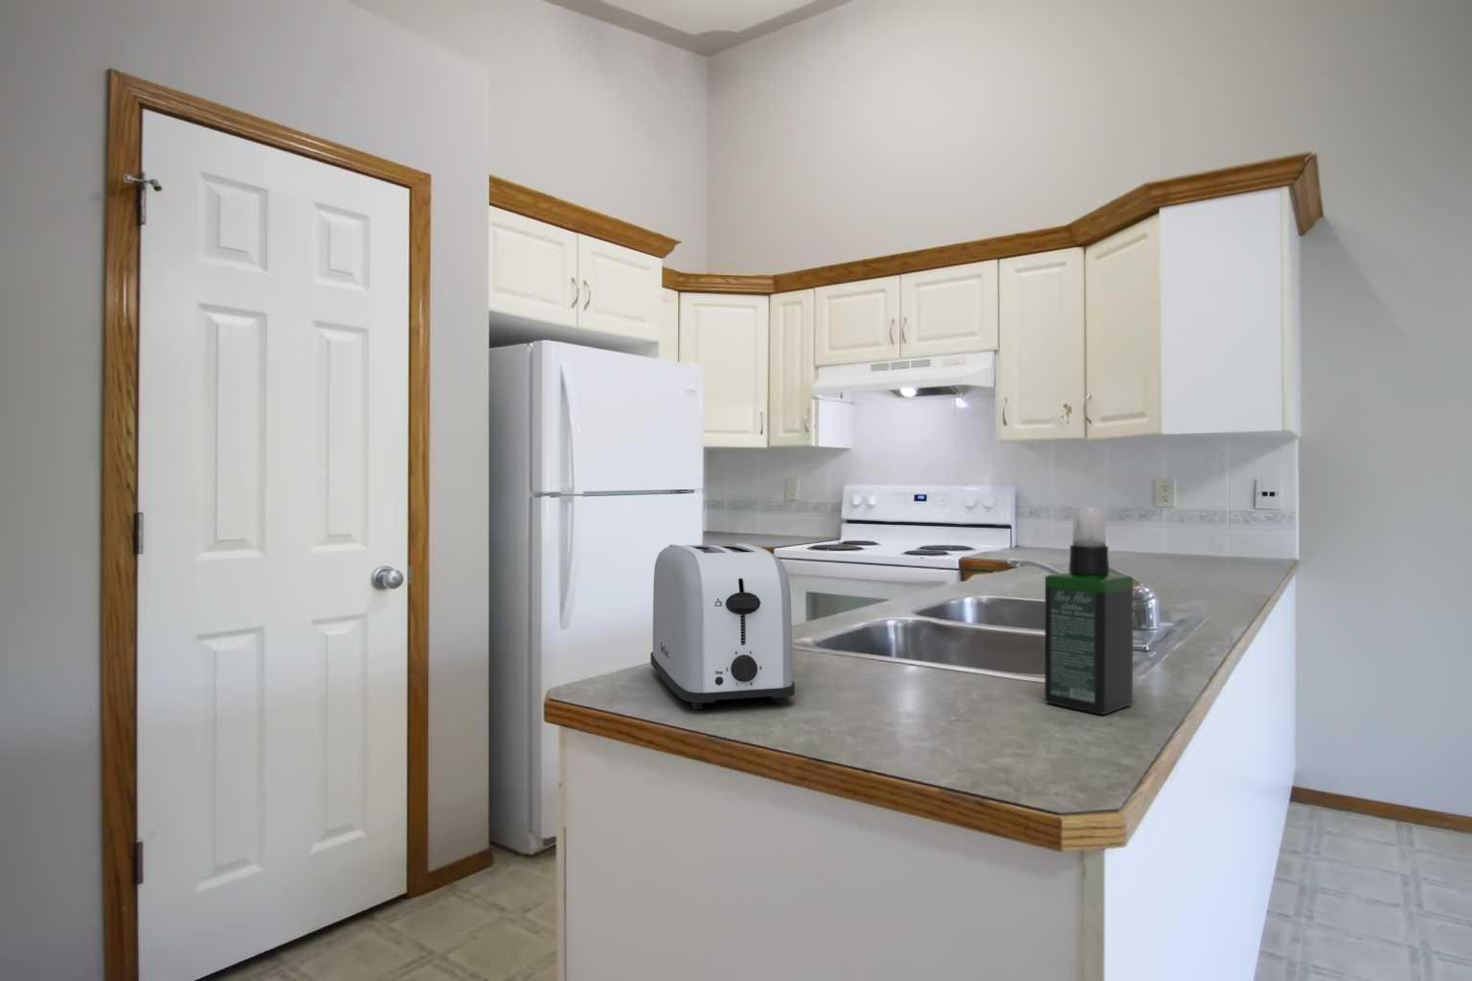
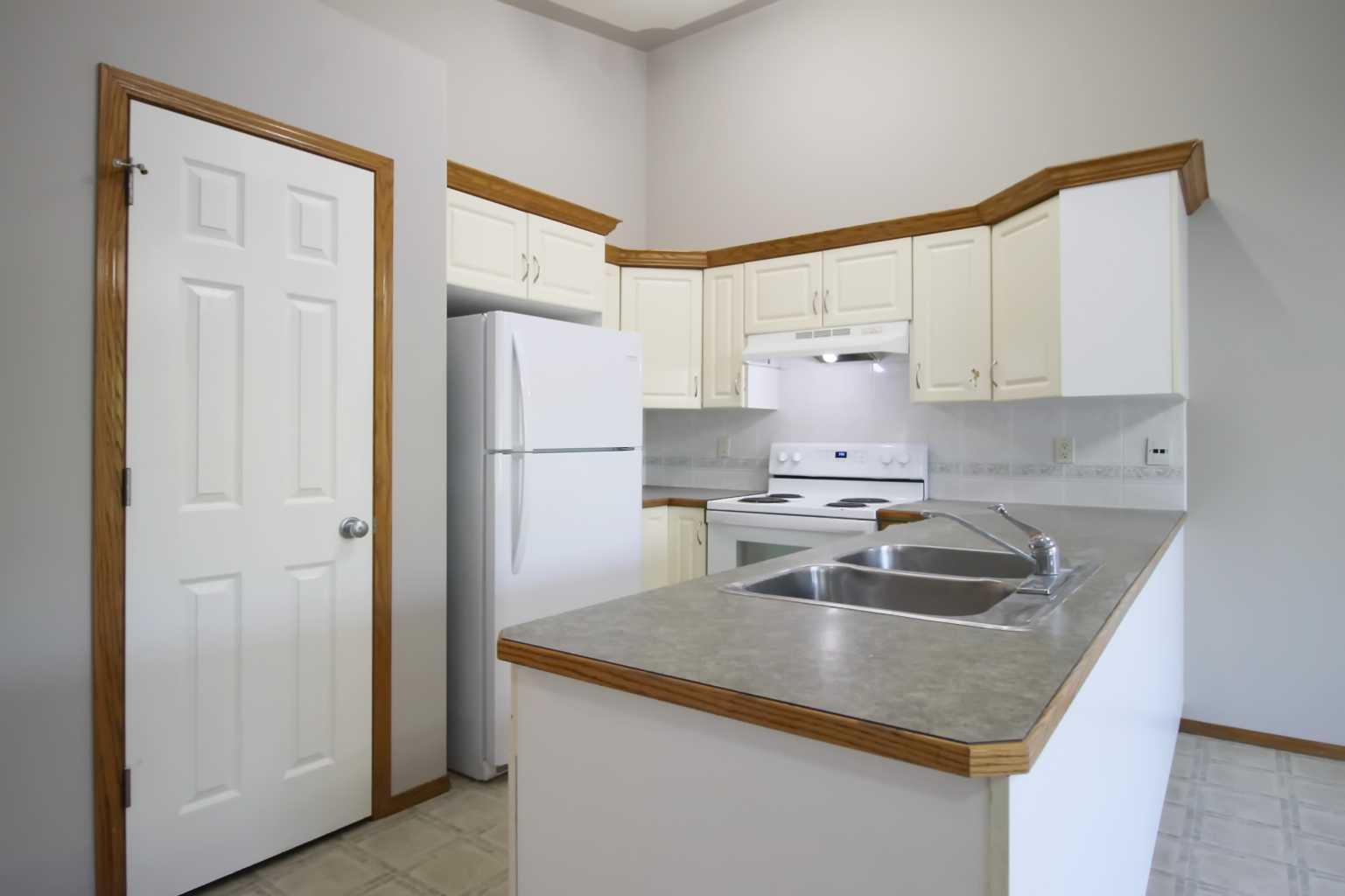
- spray bottle [1044,506,1134,715]
- toaster [649,542,796,709]
